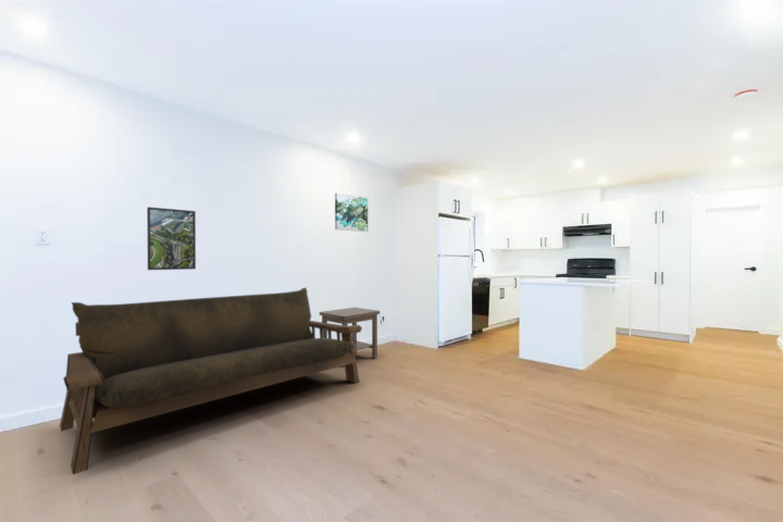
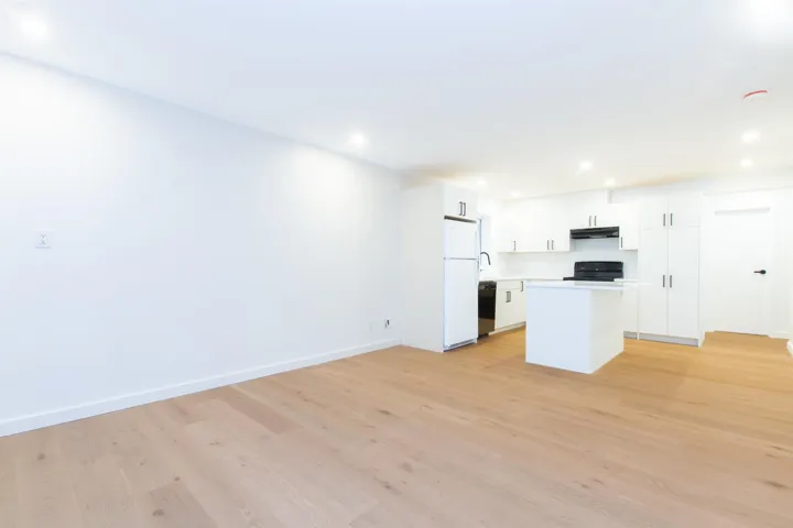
- sofa [59,287,363,475]
- wall art [334,192,369,233]
- side table [319,307,381,368]
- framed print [146,206,197,271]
